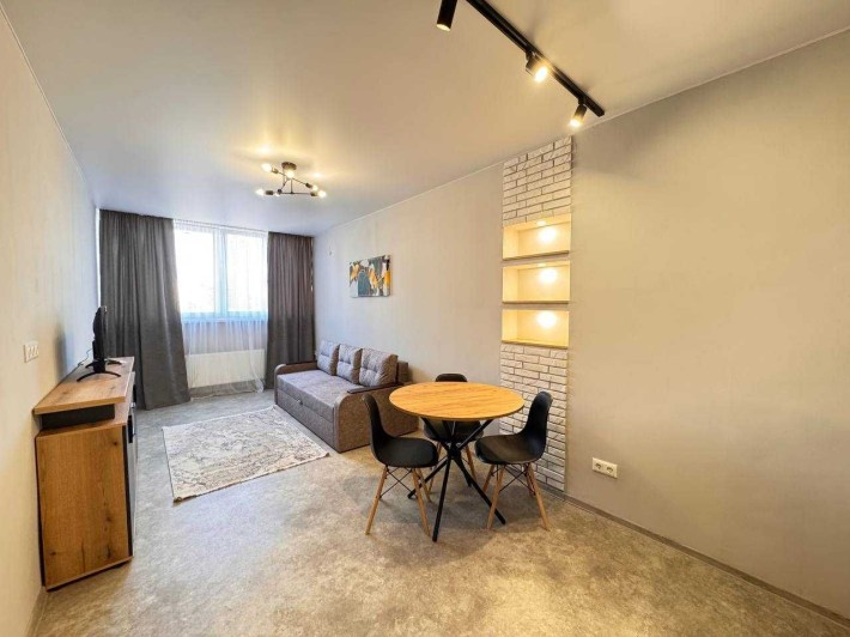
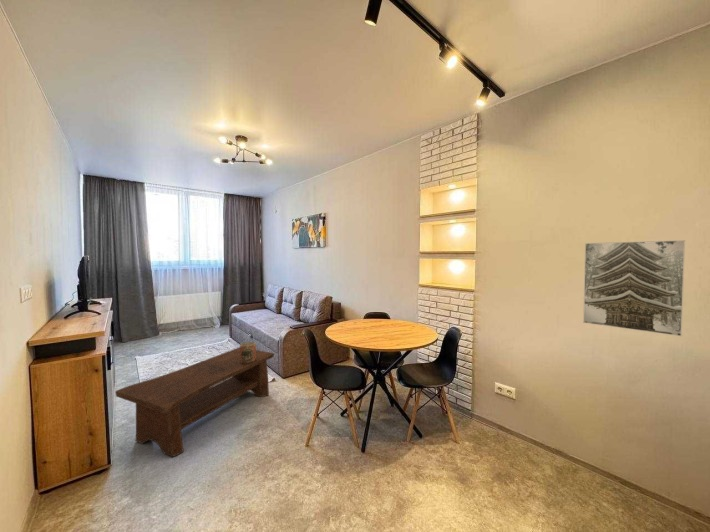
+ decorative container [239,341,257,363]
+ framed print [582,239,686,337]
+ coffee table [115,346,275,458]
